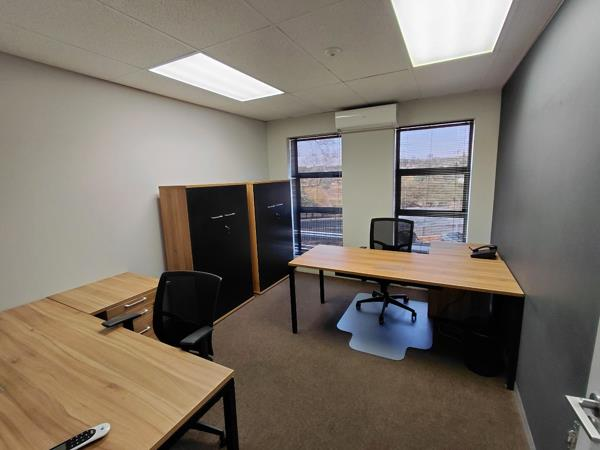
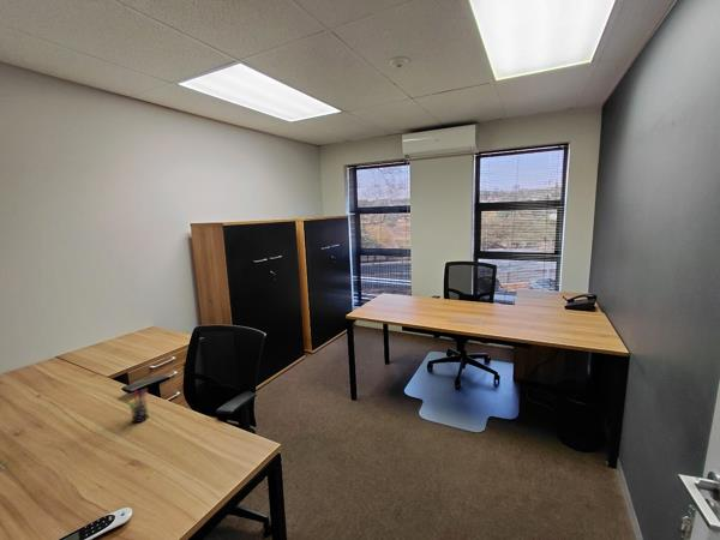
+ pen holder [124,389,150,424]
